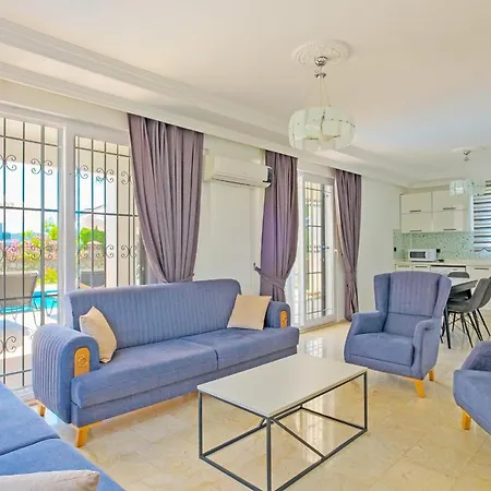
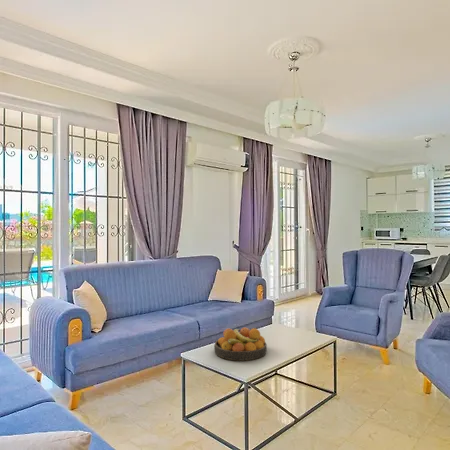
+ fruit bowl [213,327,268,362]
